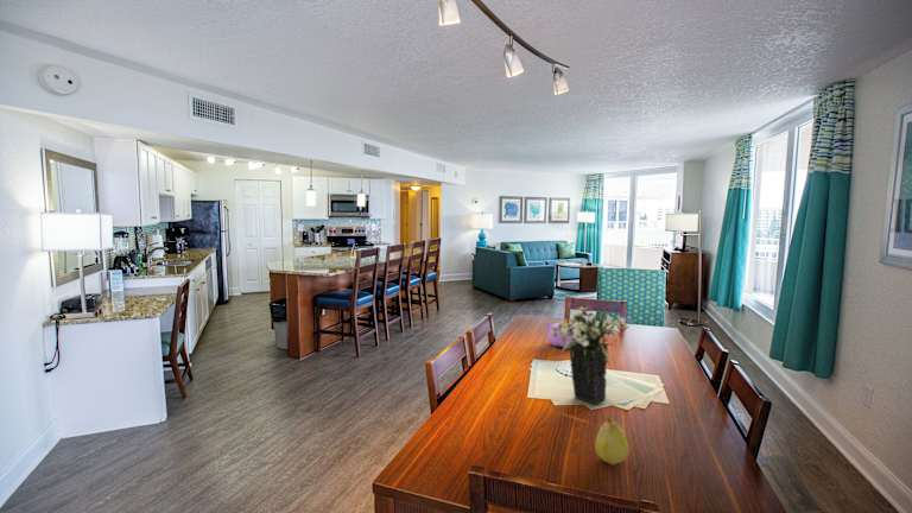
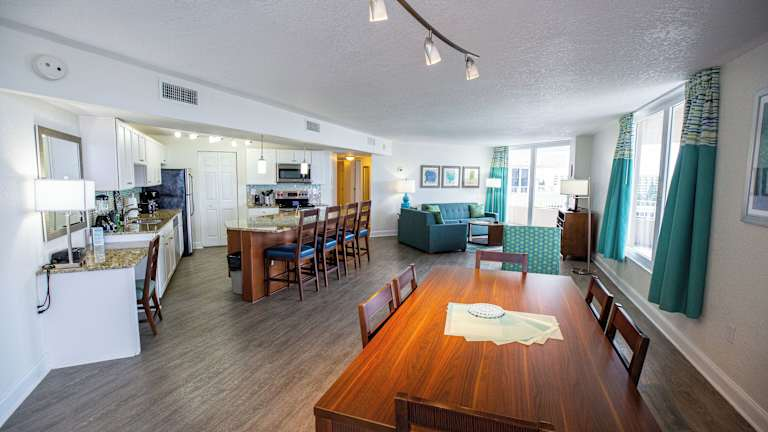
- teapot [543,319,575,348]
- fruit [594,417,629,466]
- flower arrangement [550,305,635,406]
